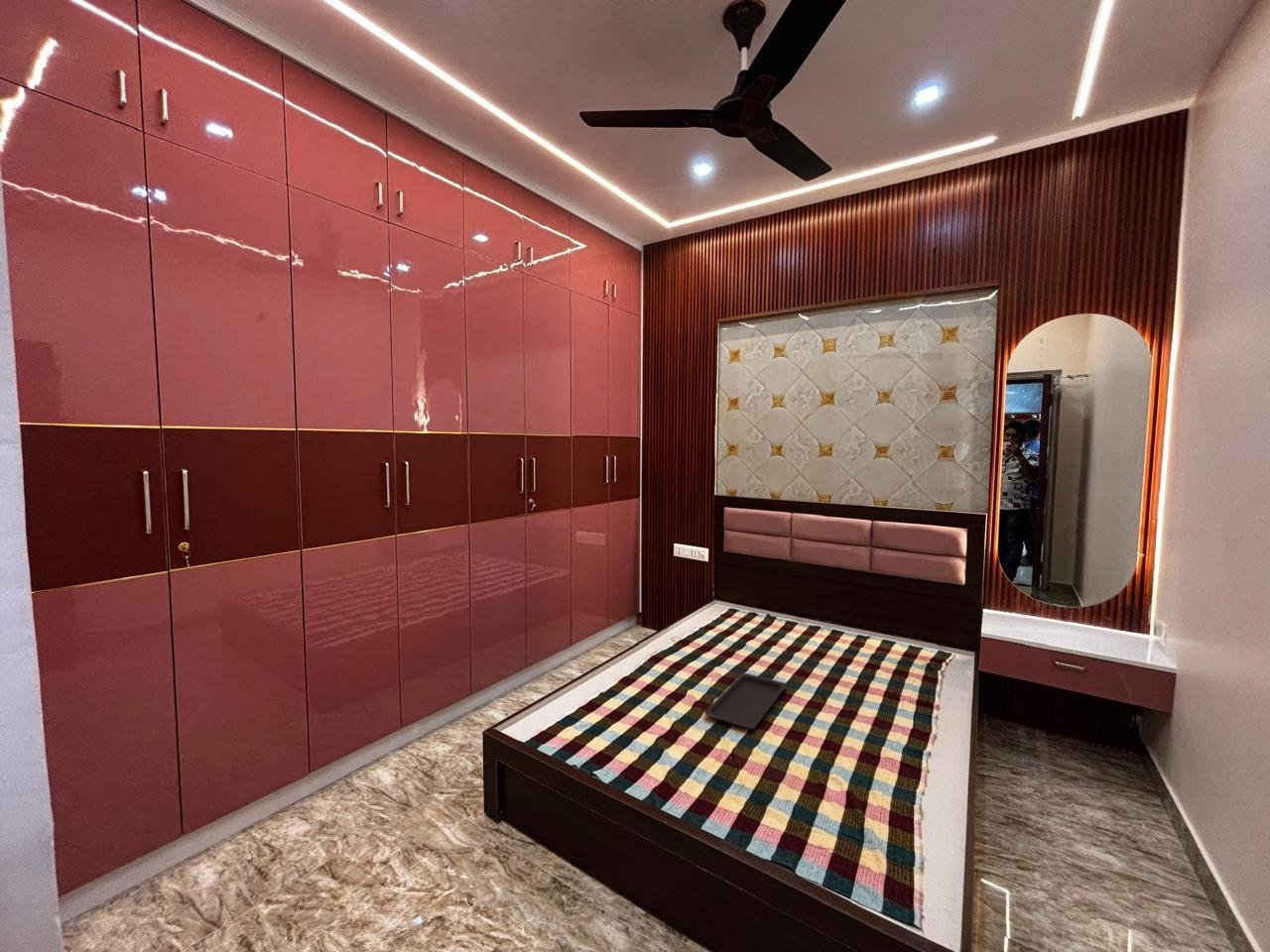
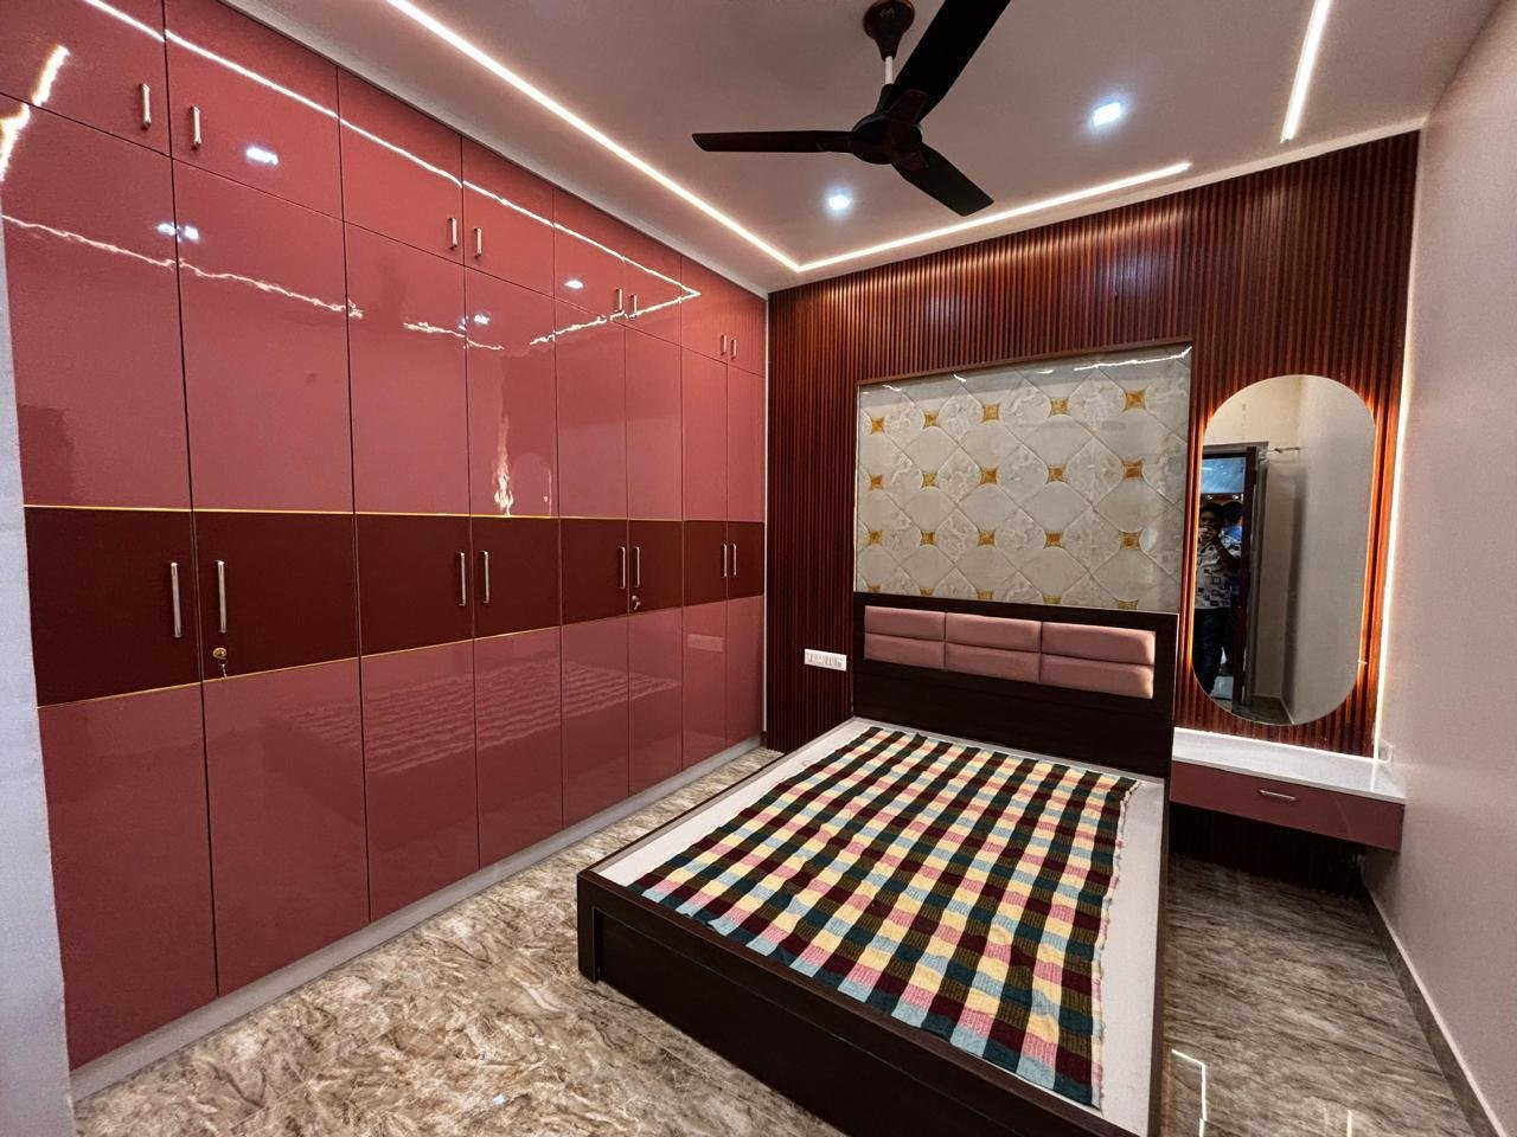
- serving tray [702,672,788,730]
